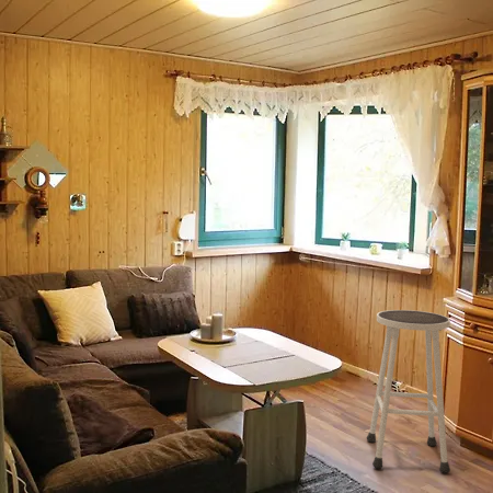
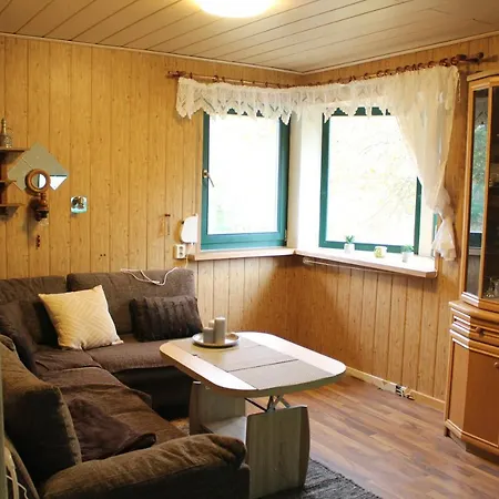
- stool [366,309,451,473]
